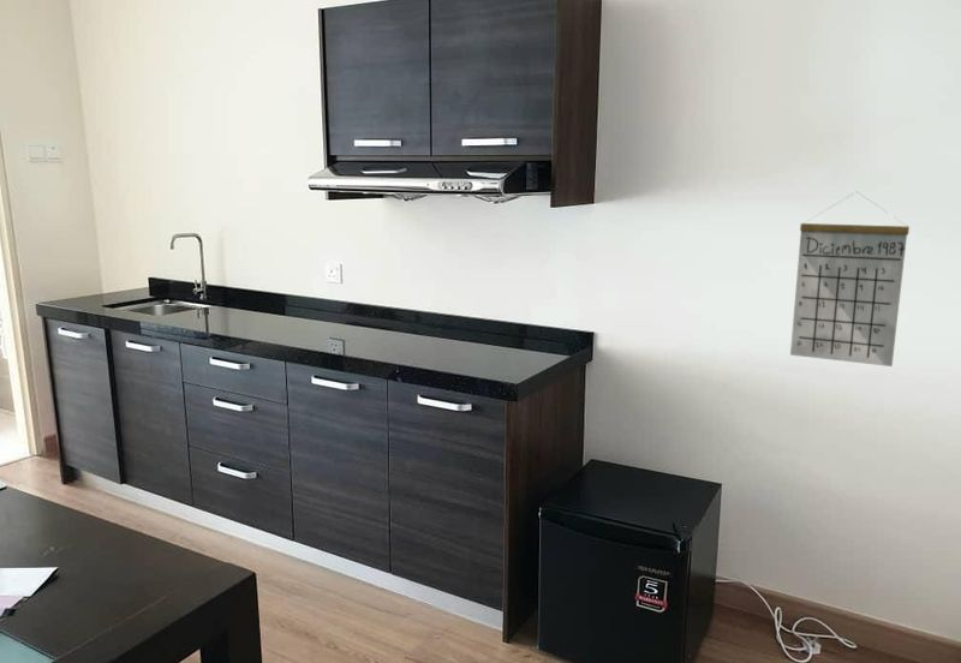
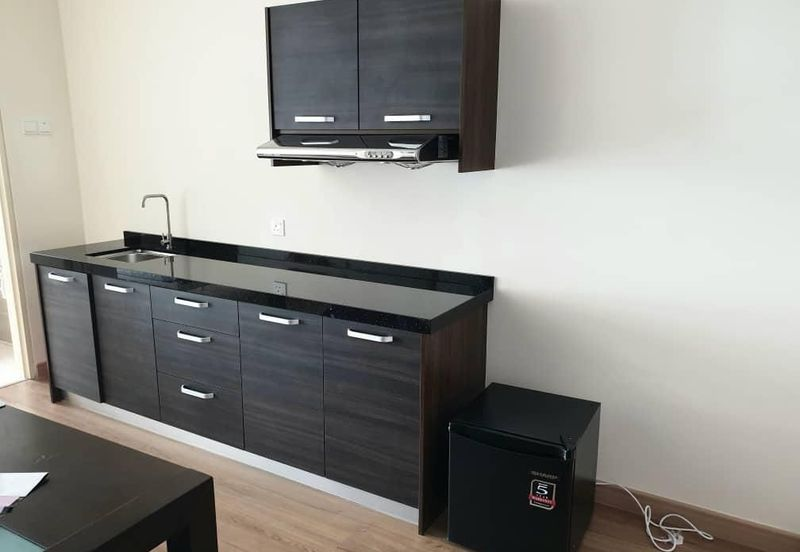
- calendar [789,191,911,368]
